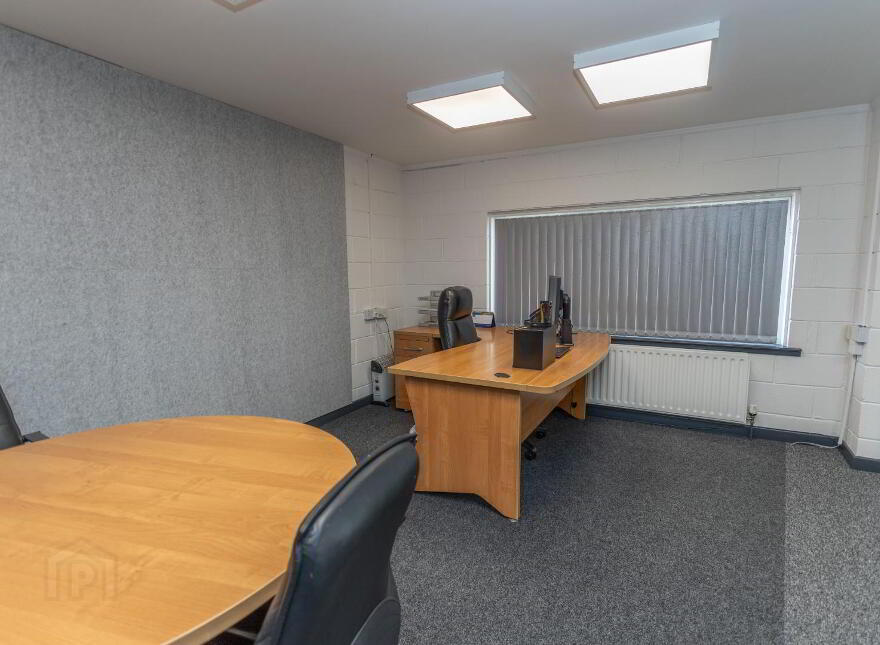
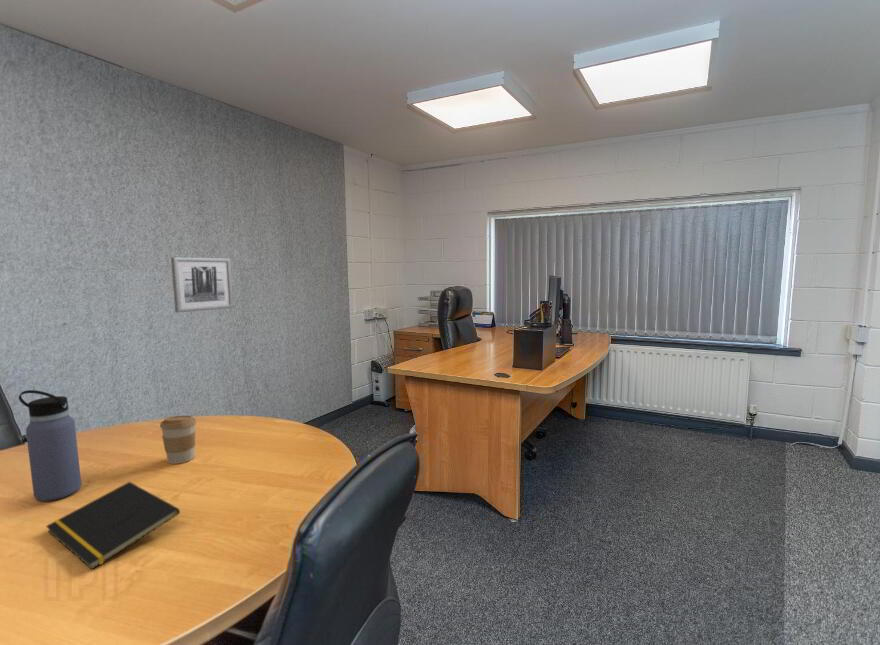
+ coffee cup [159,415,198,465]
+ wall art [170,256,235,313]
+ notepad [45,481,181,570]
+ water bottle [18,389,82,502]
